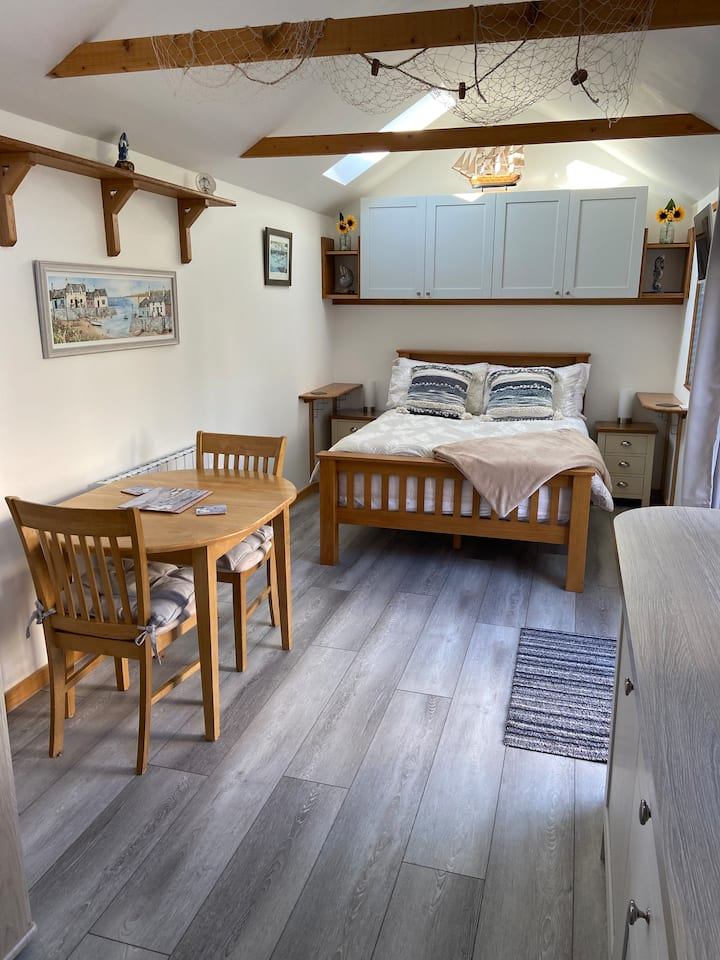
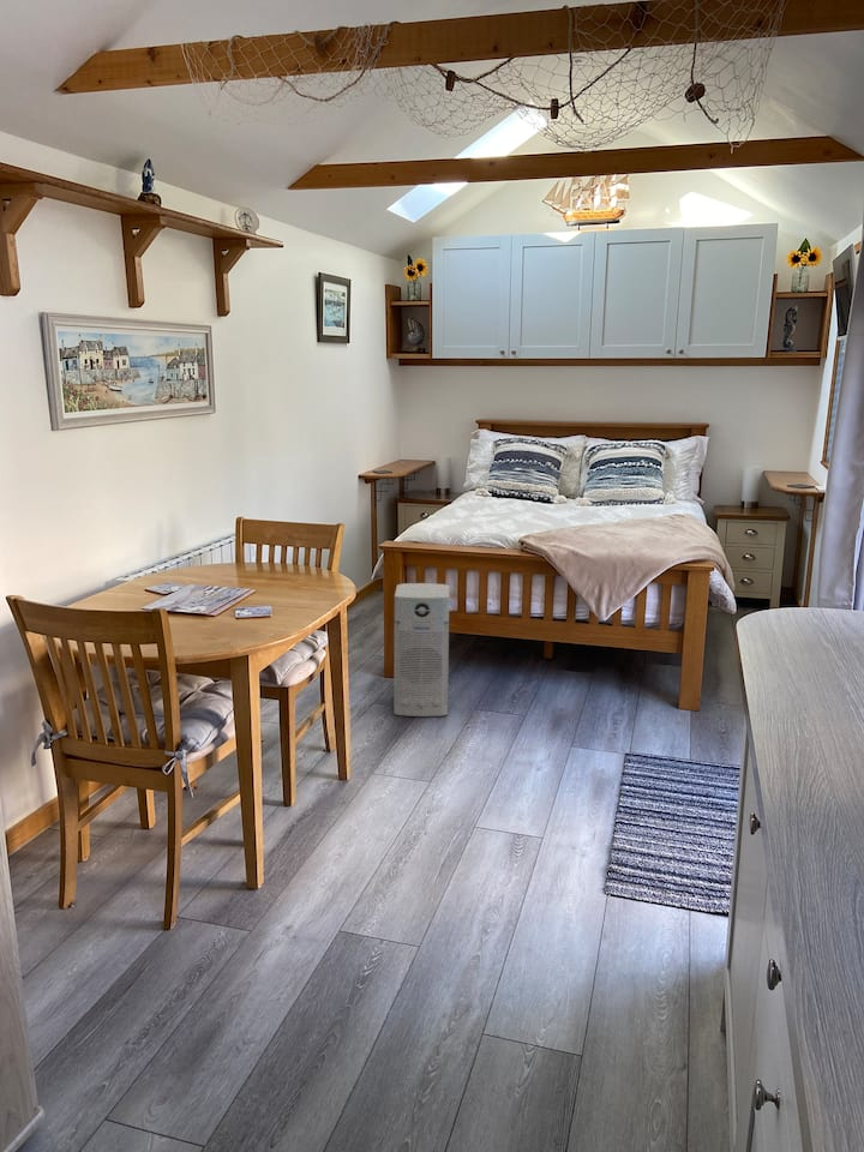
+ air purifier [392,582,450,718]
